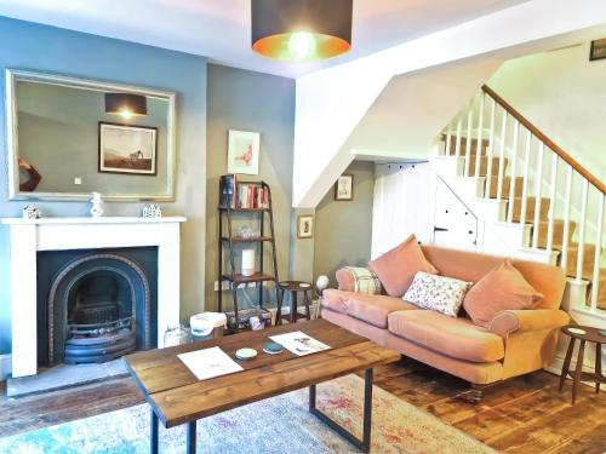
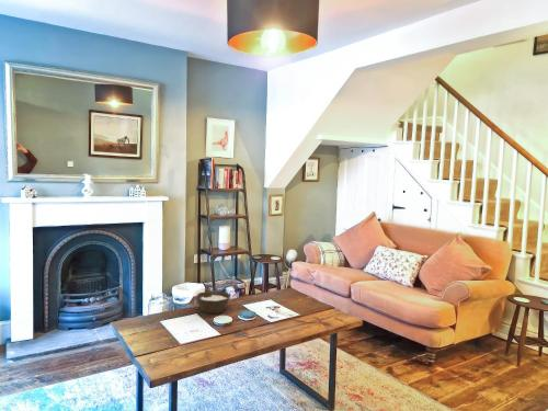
+ bowl [194,290,232,315]
